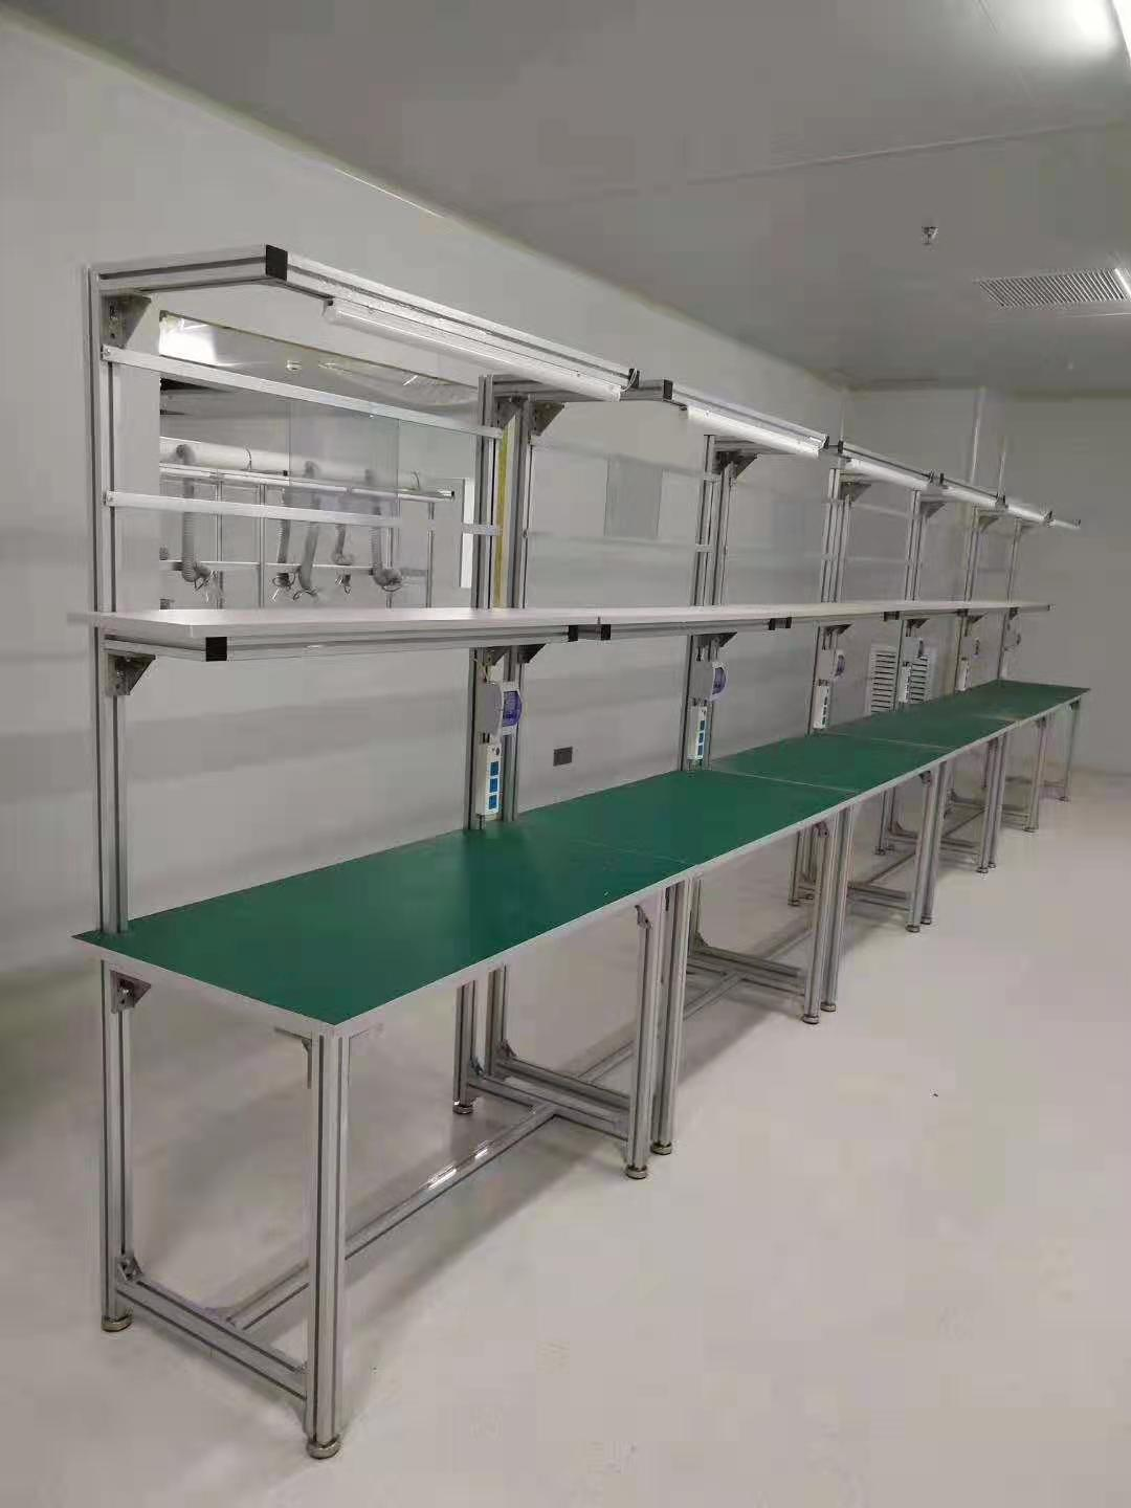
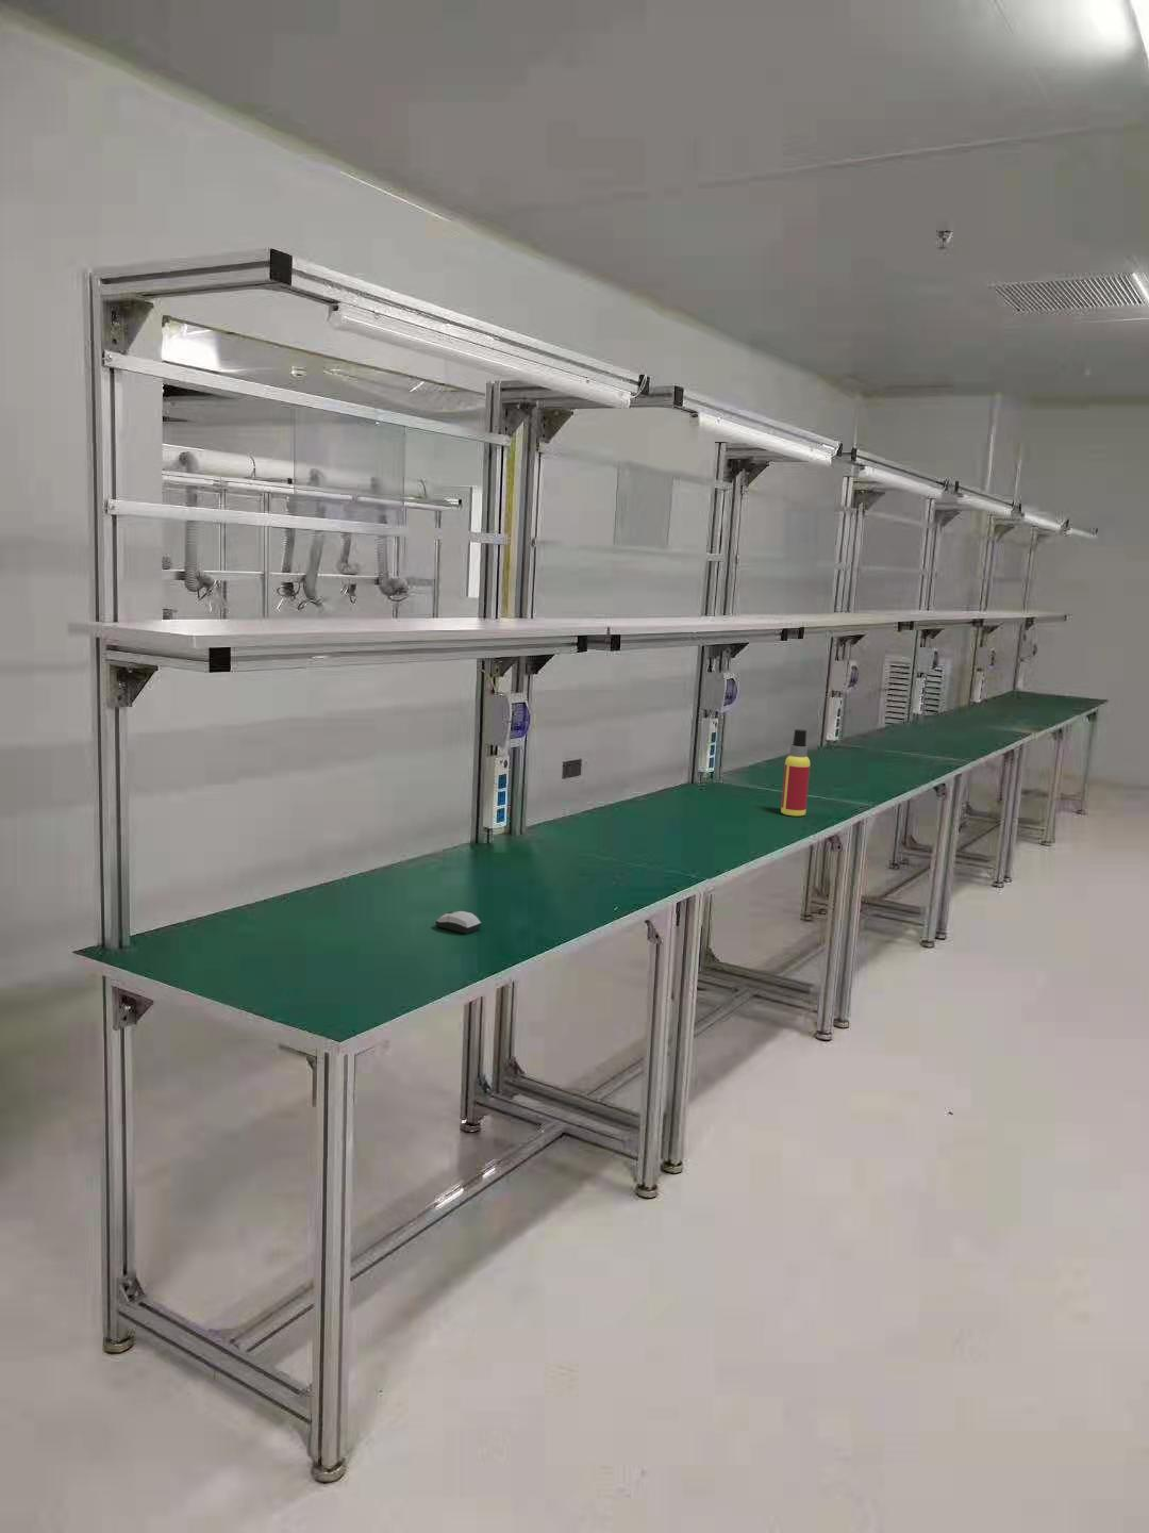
+ spray bottle [780,728,811,817]
+ computer mouse [436,910,482,934]
